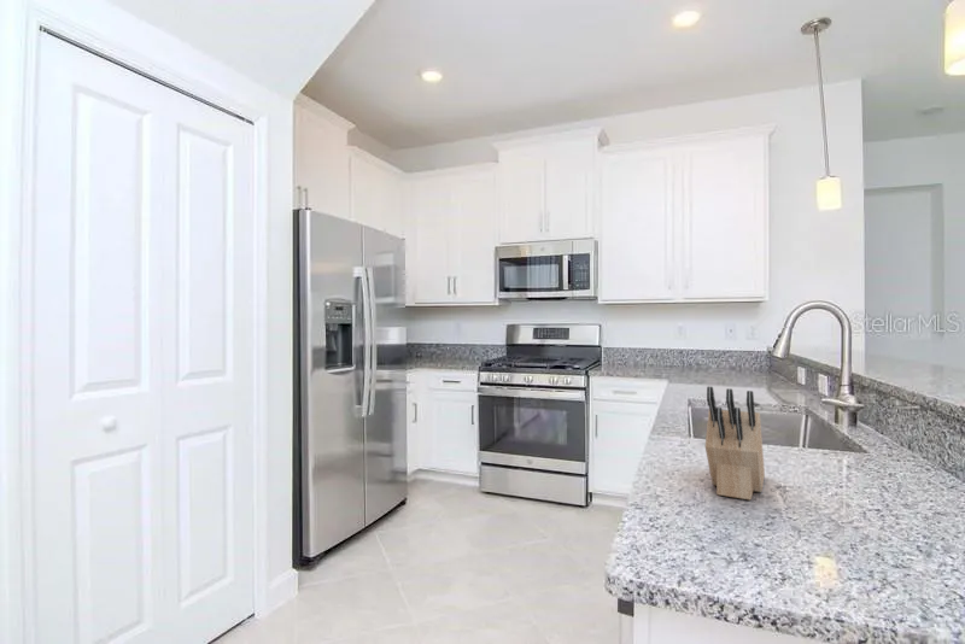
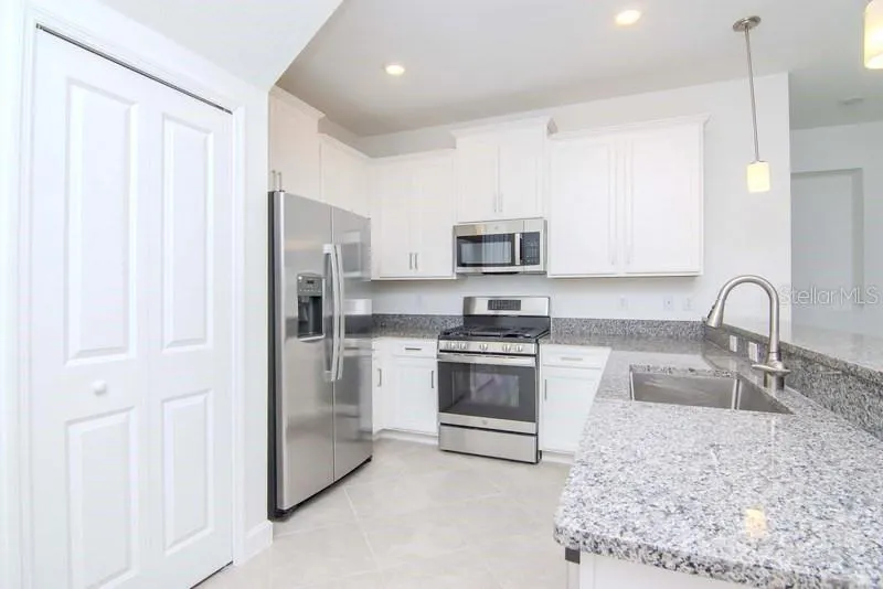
- knife block [704,385,766,500]
